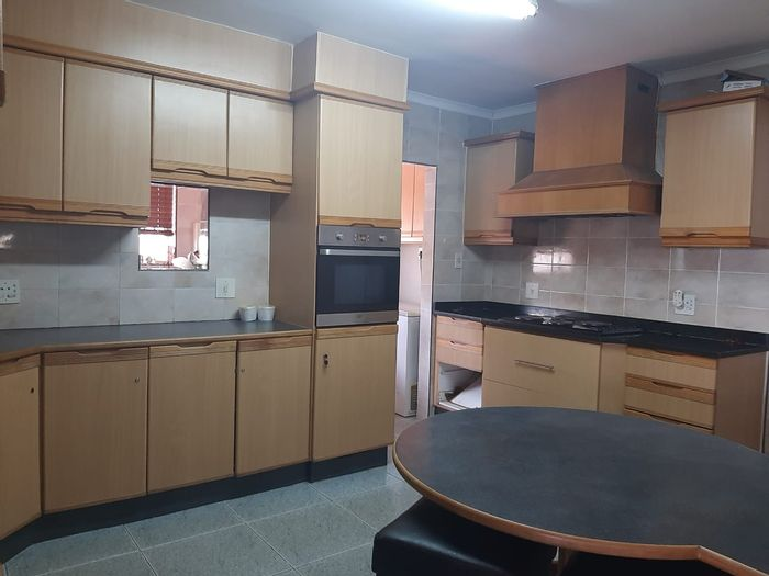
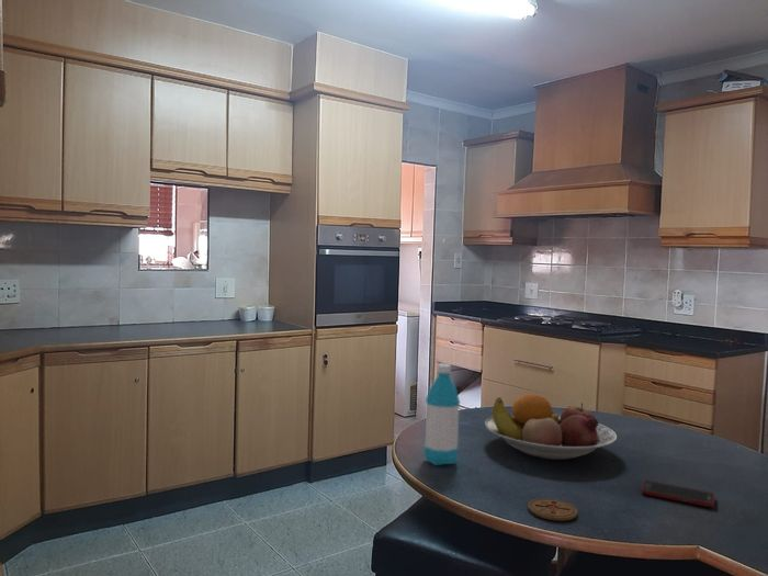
+ cell phone [641,479,715,508]
+ fruit bowl [484,393,618,461]
+ water bottle [423,362,461,466]
+ coaster [527,497,578,522]
